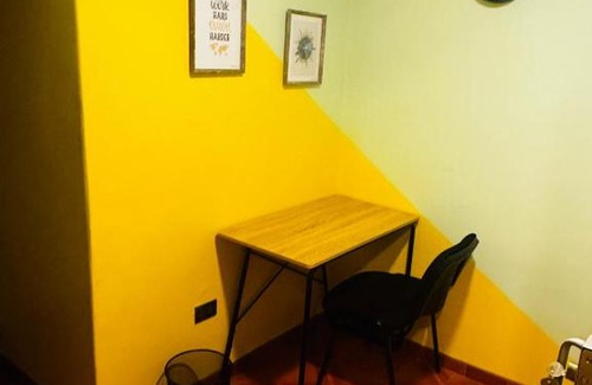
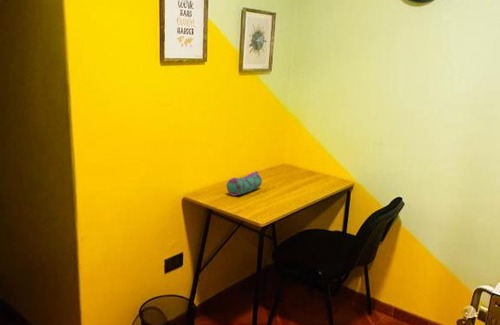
+ pencil case [226,170,263,197]
